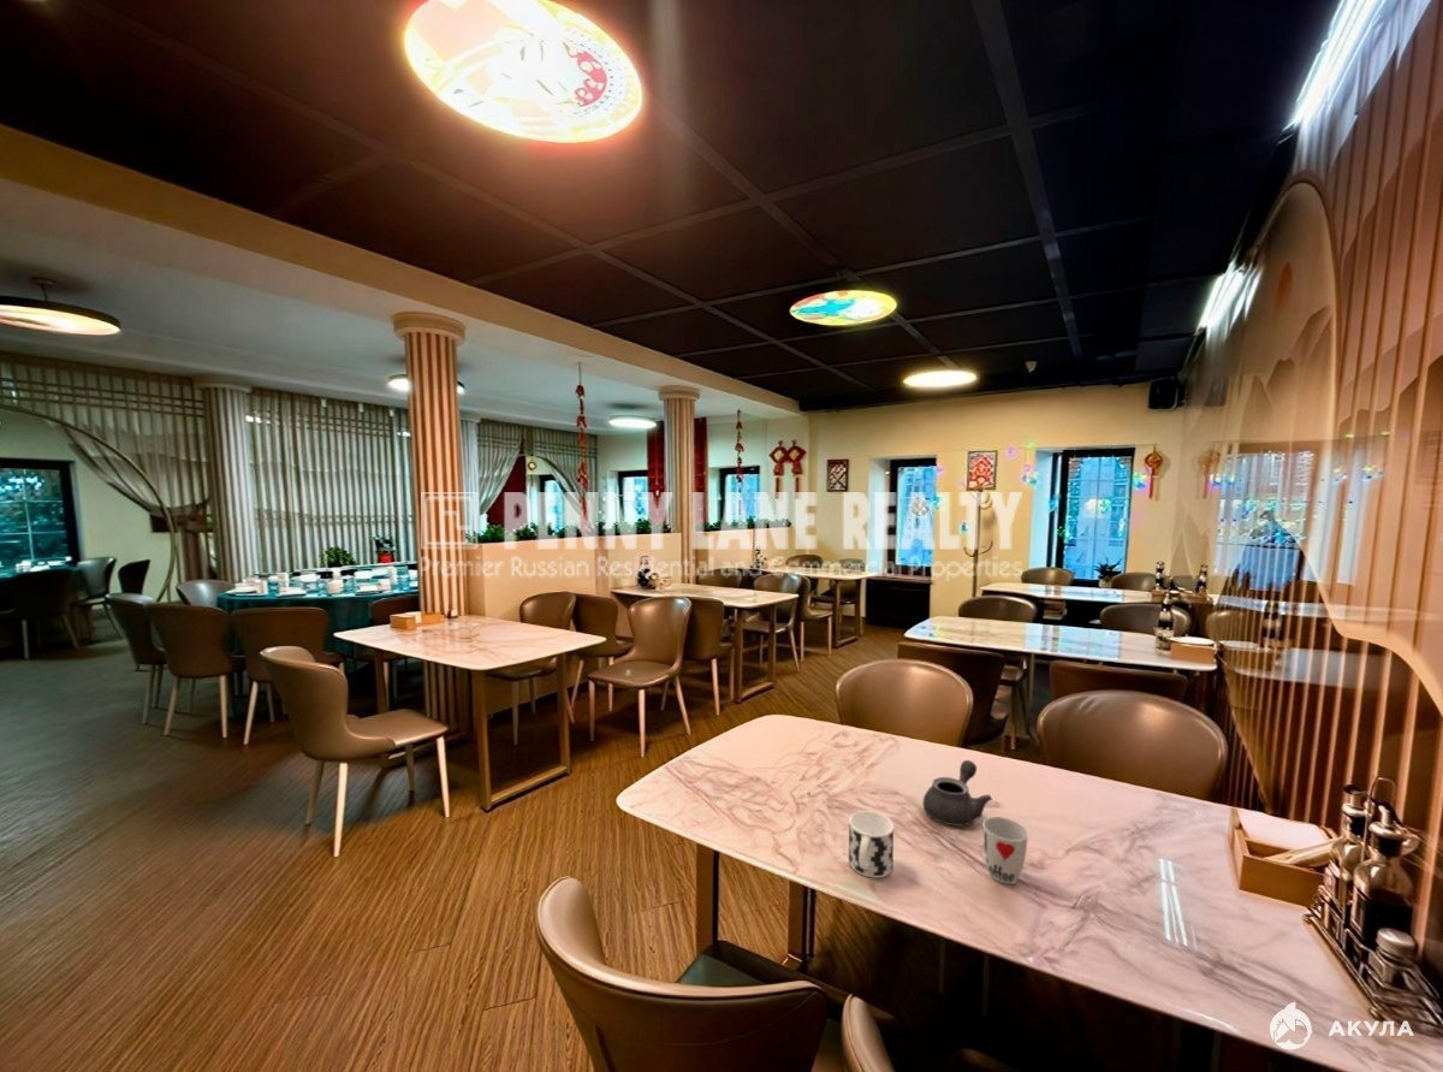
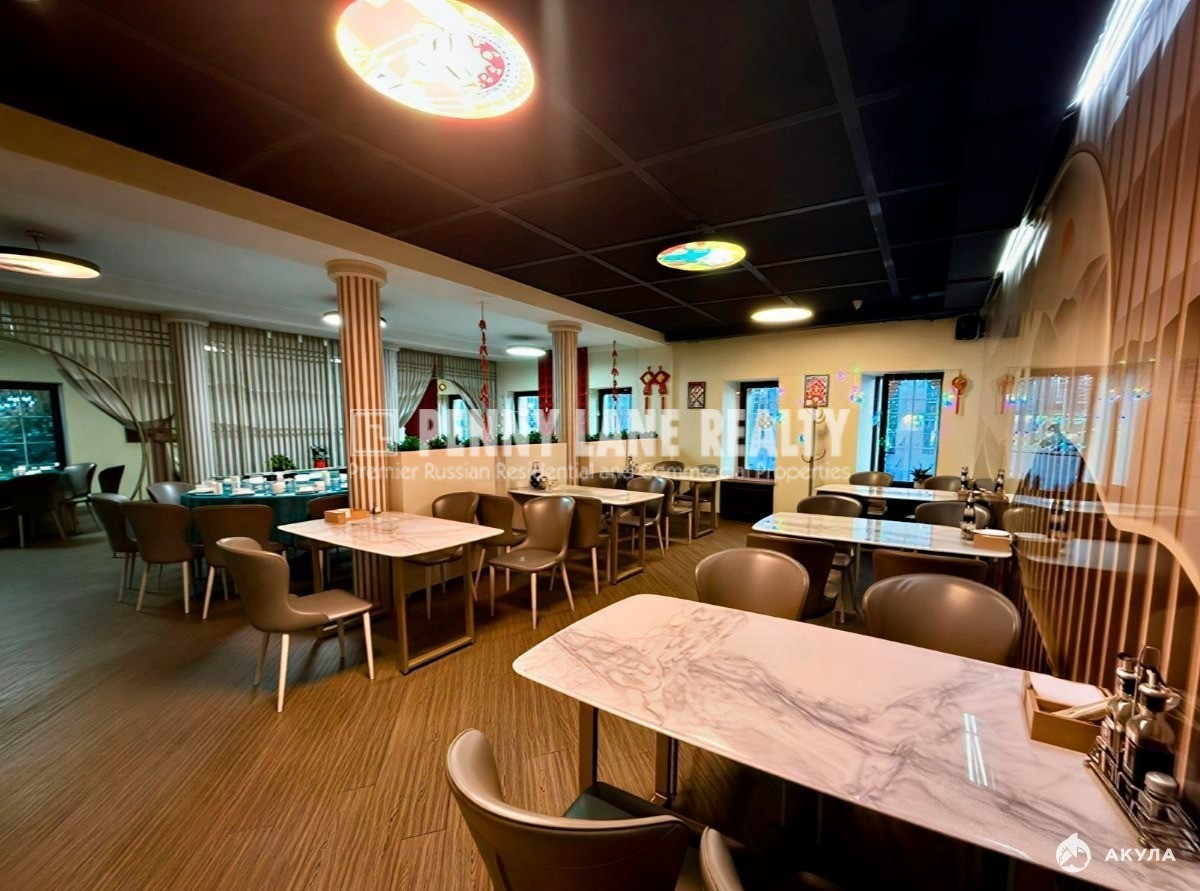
- cup [848,810,895,879]
- teapot [921,759,993,827]
- cup [981,816,1029,886]
